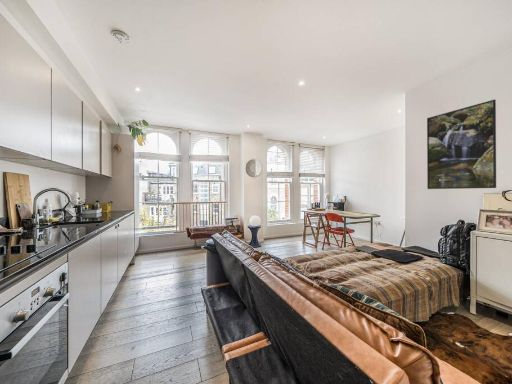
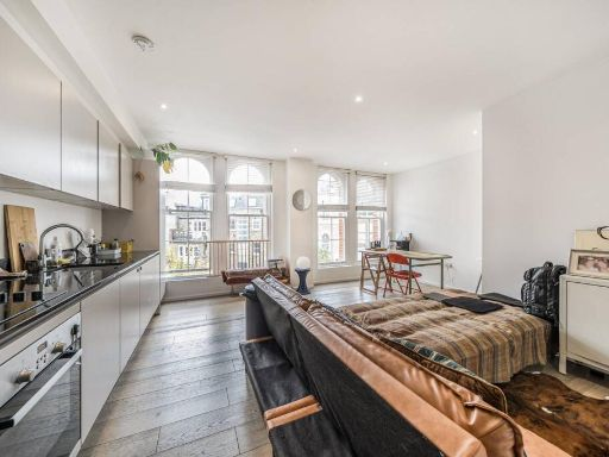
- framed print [426,98,497,190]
